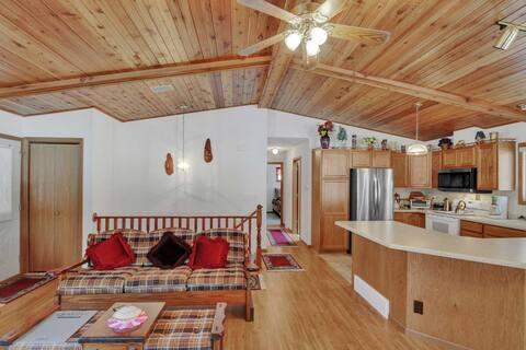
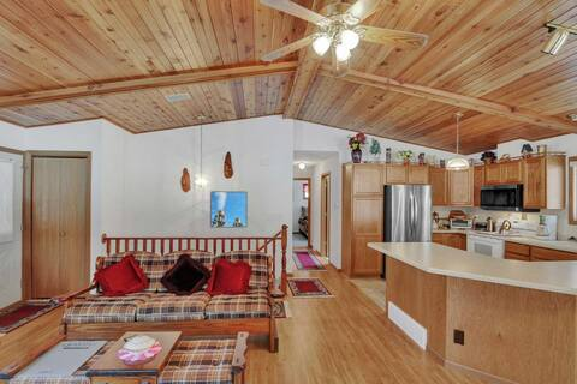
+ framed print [209,190,249,229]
